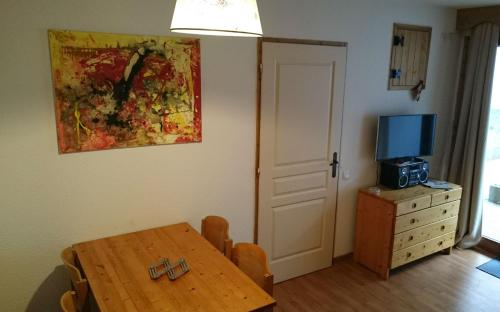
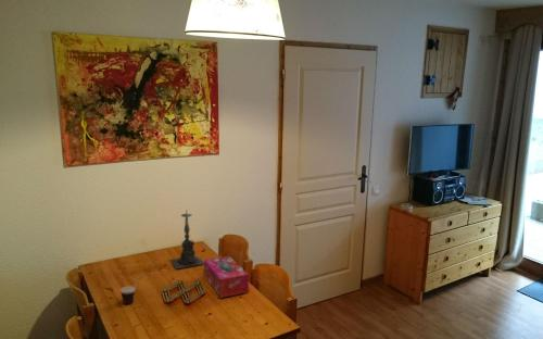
+ cup [119,274,147,305]
+ candle holder [169,211,204,271]
+ tissue box [203,255,250,299]
